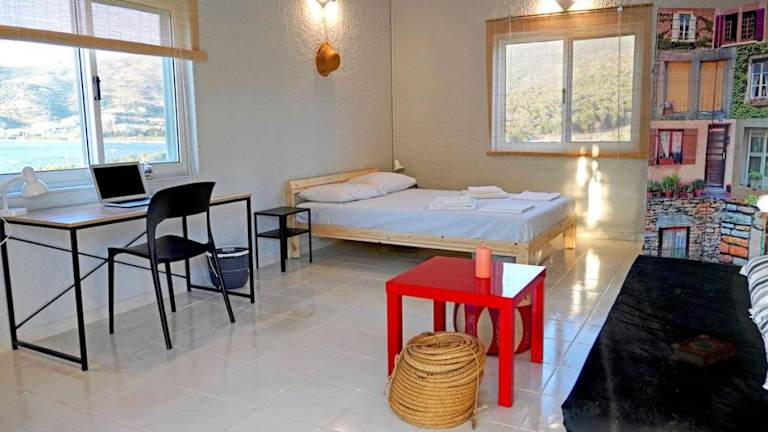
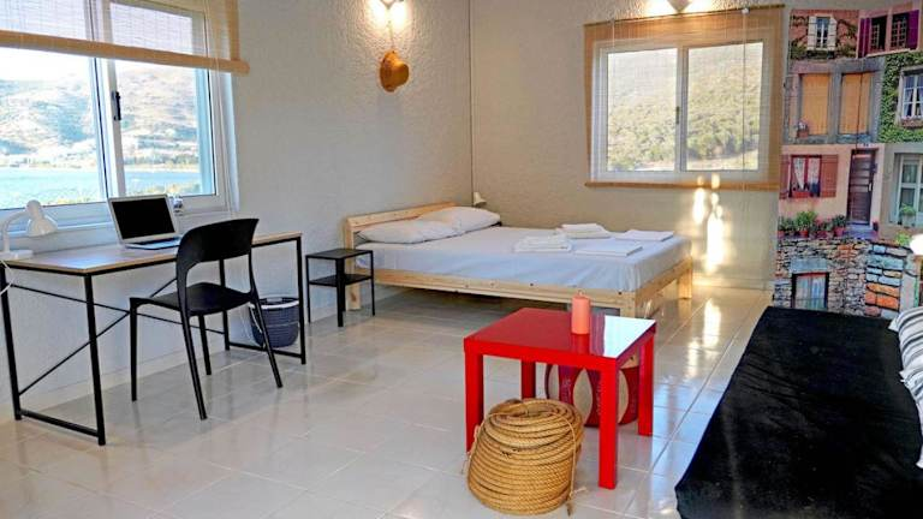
- book [670,334,739,369]
